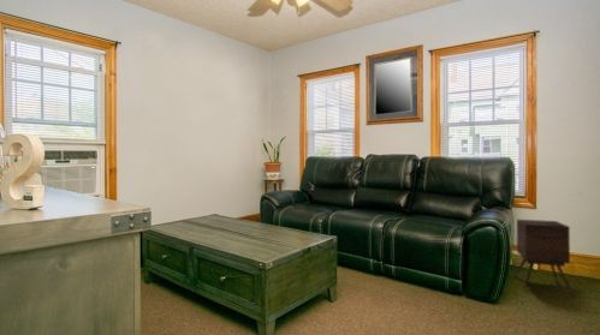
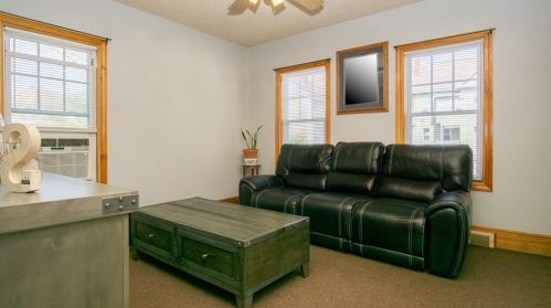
- side table [512,219,575,297]
